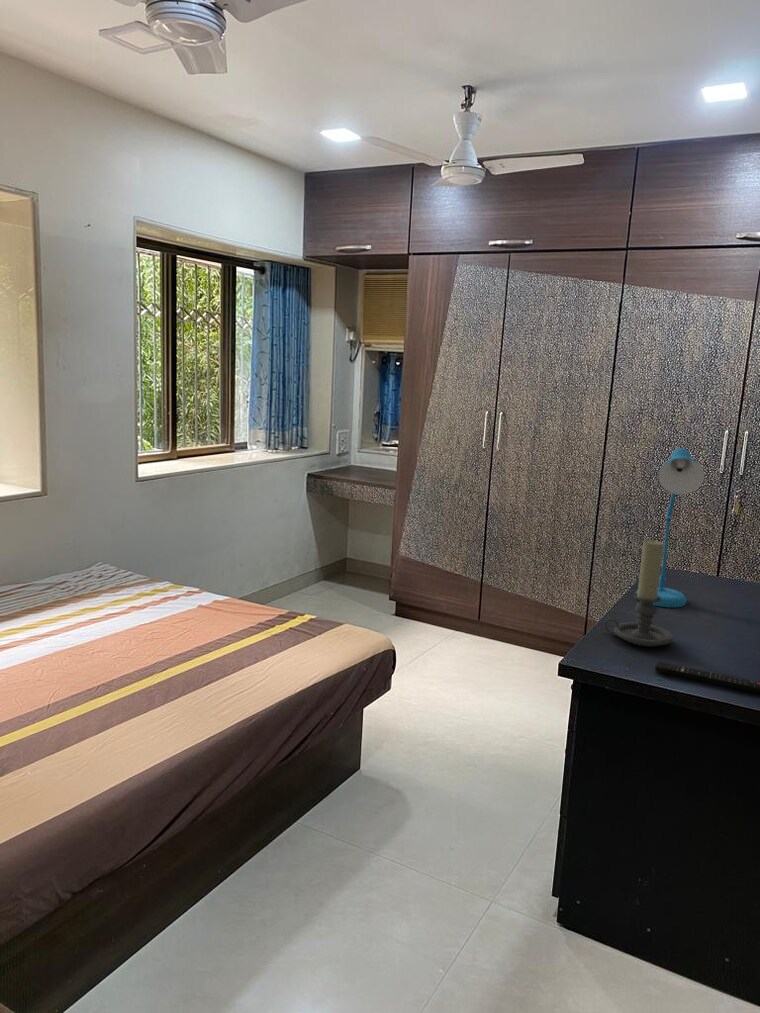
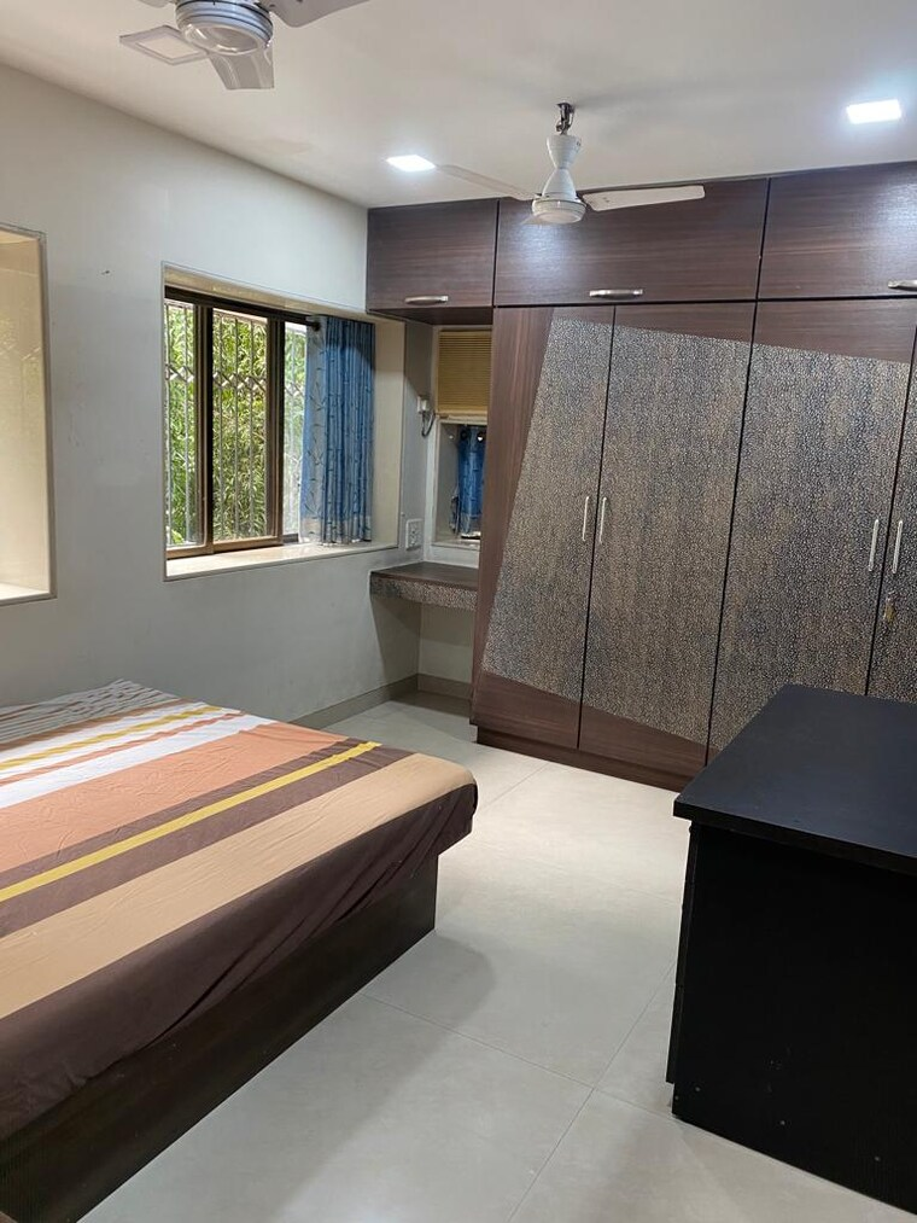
- desk lamp [635,447,705,608]
- remote control [654,660,760,694]
- candle holder [603,539,674,648]
